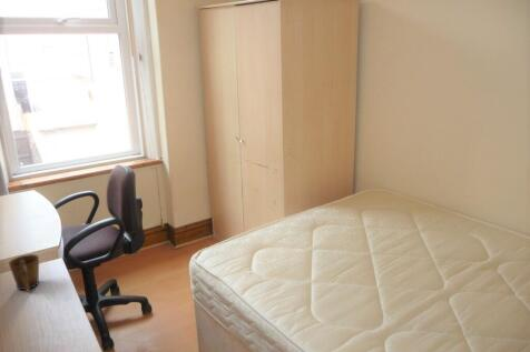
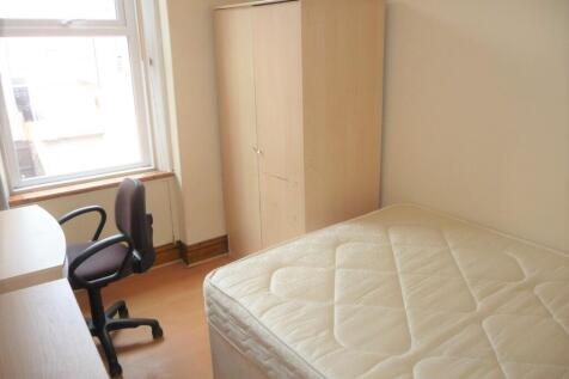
- mug [8,253,40,293]
